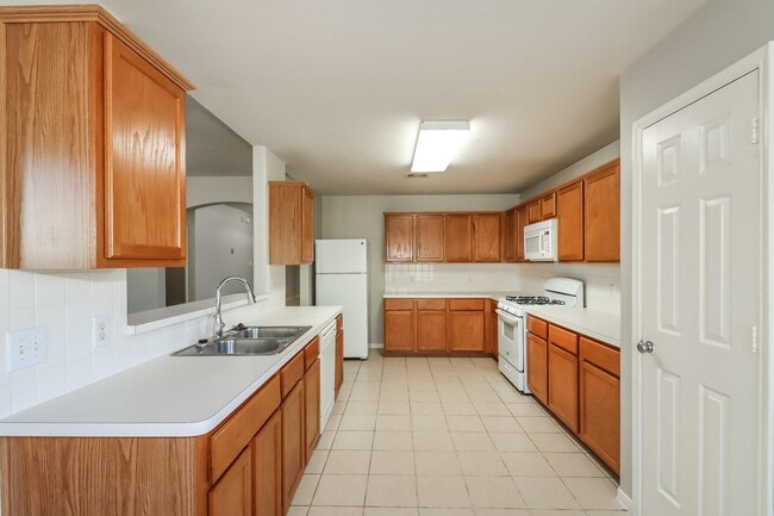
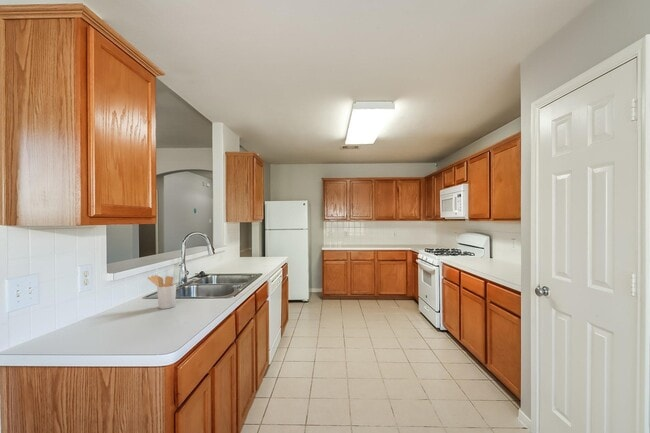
+ utensil holder [146,274,177,310]
